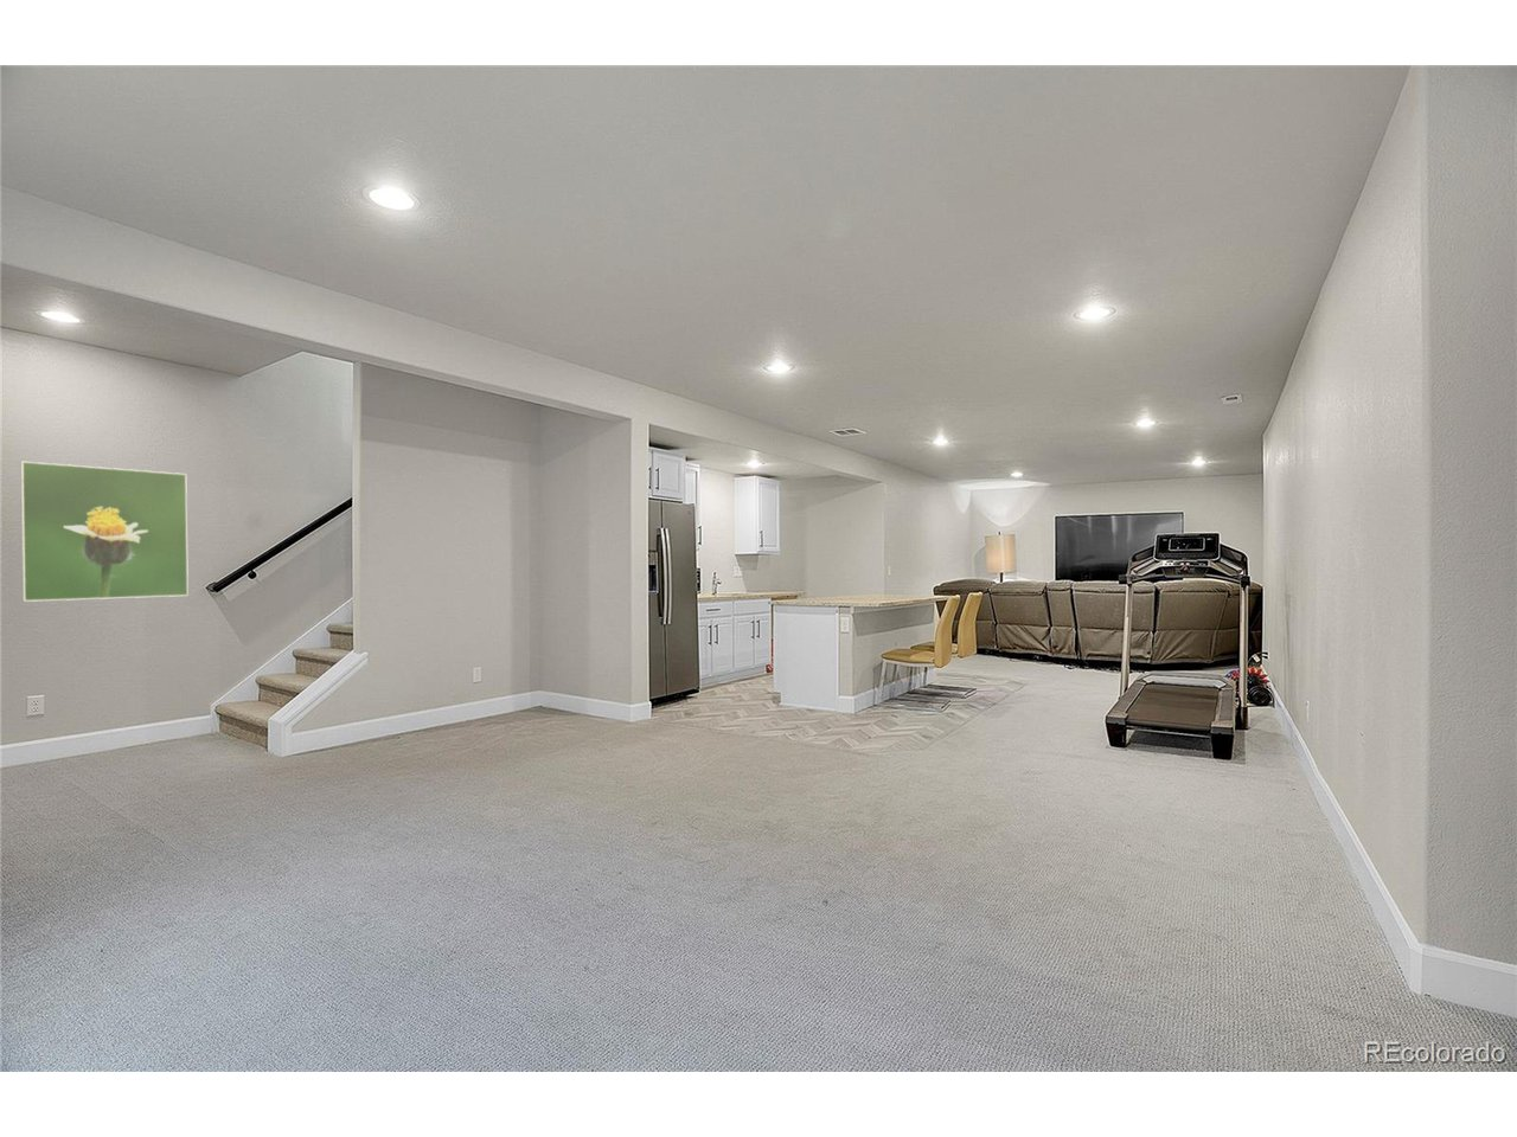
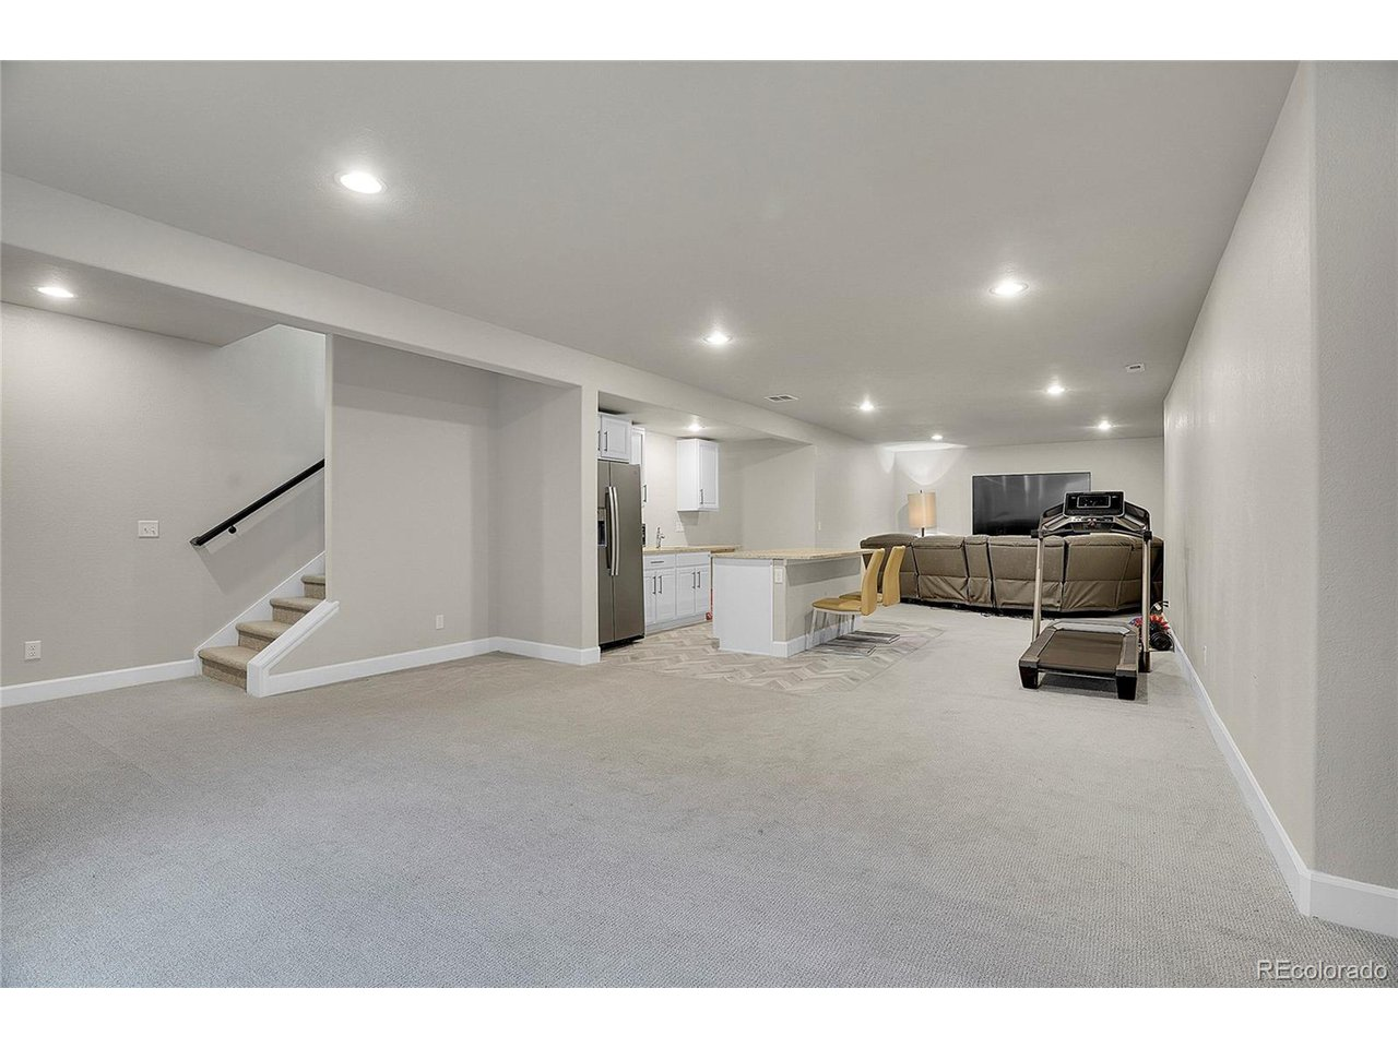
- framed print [19,460,190,603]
